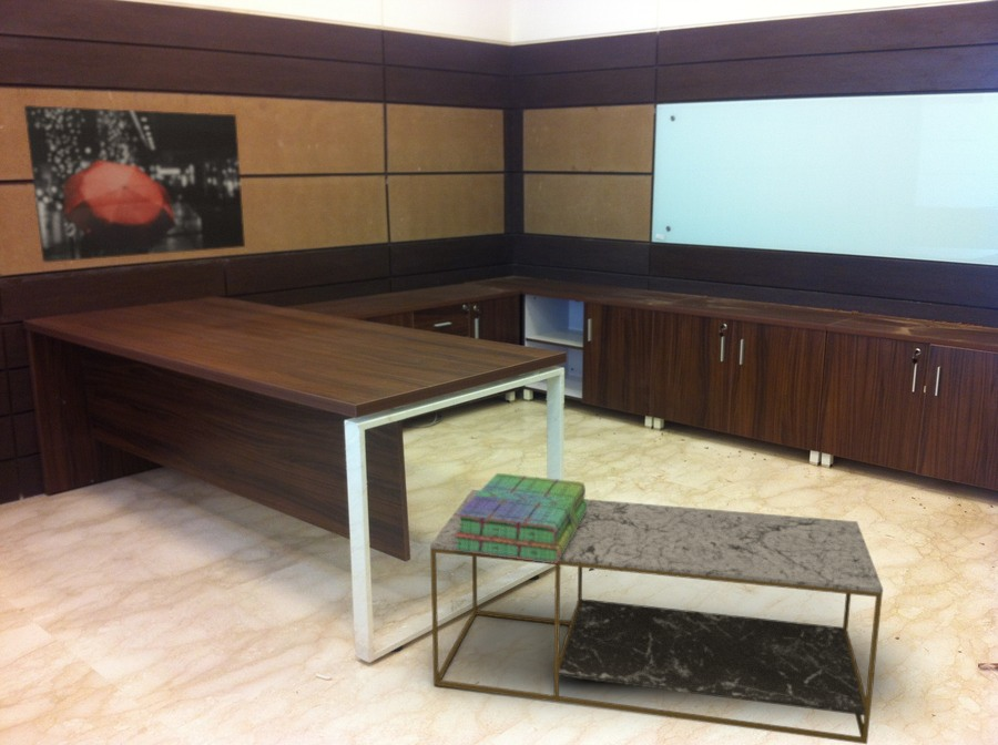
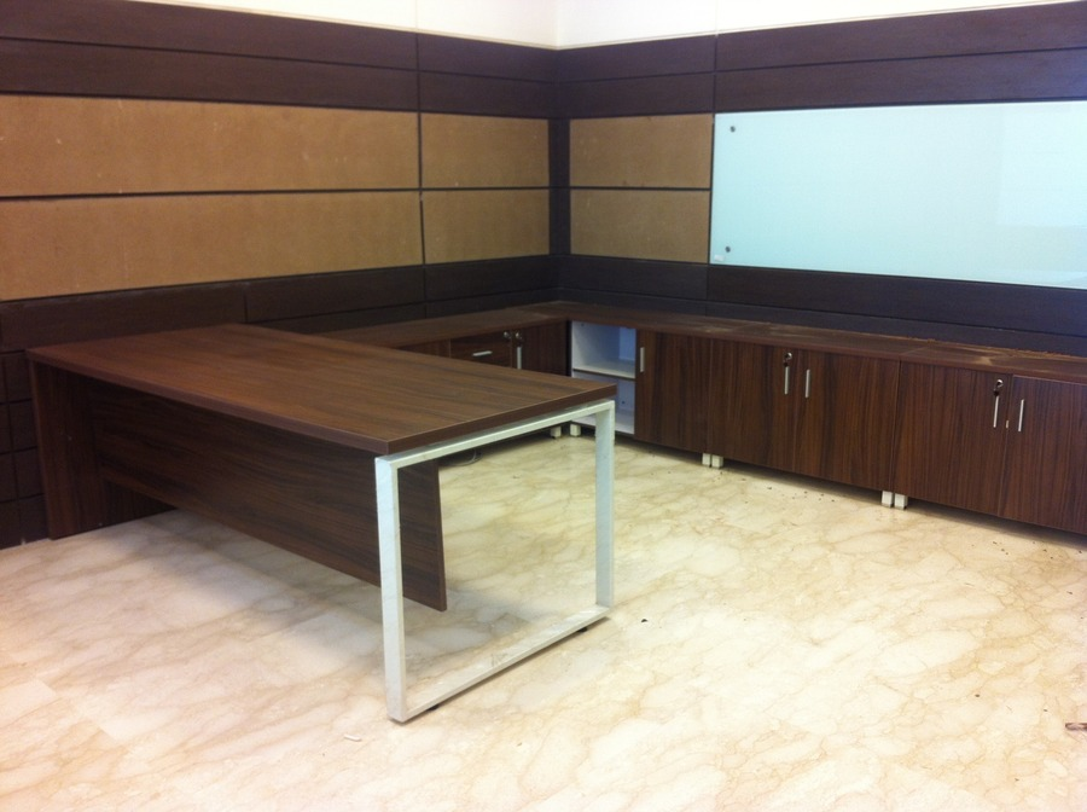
- stack of books [454,472,588,563]
- wall art [23,104,246,264]
- coffee table [429,489,884,745]
